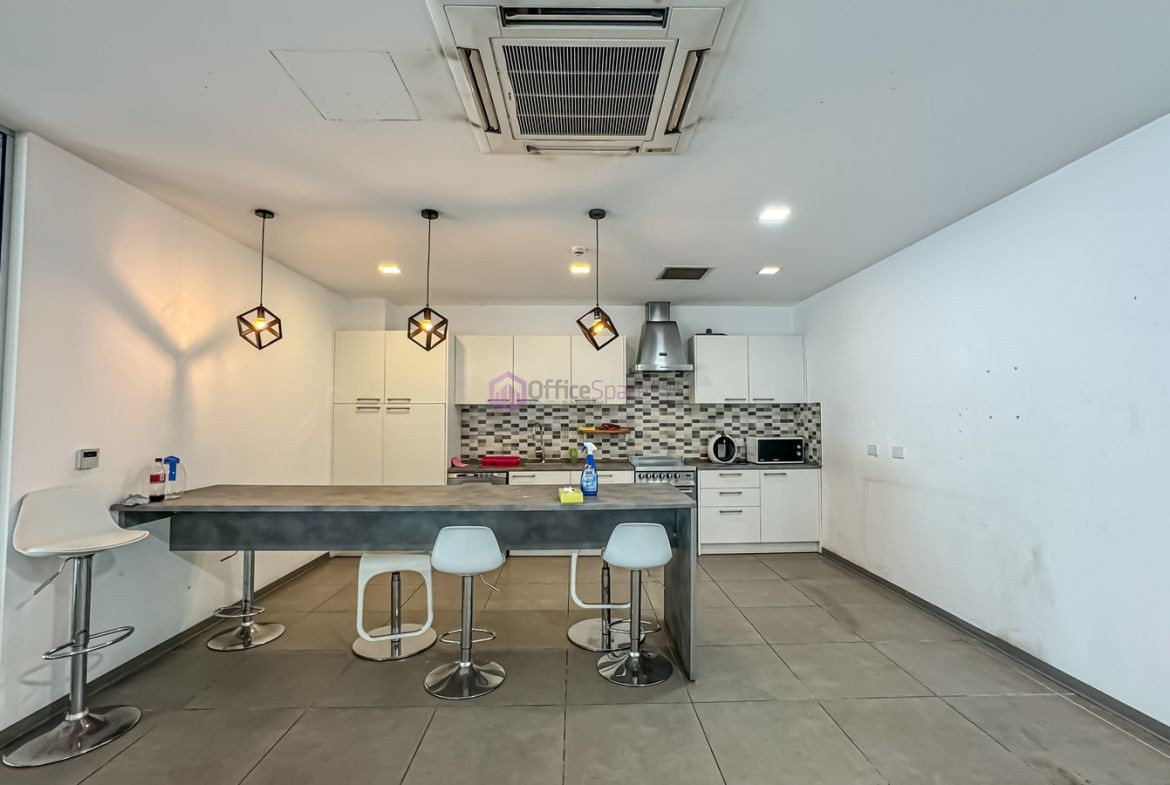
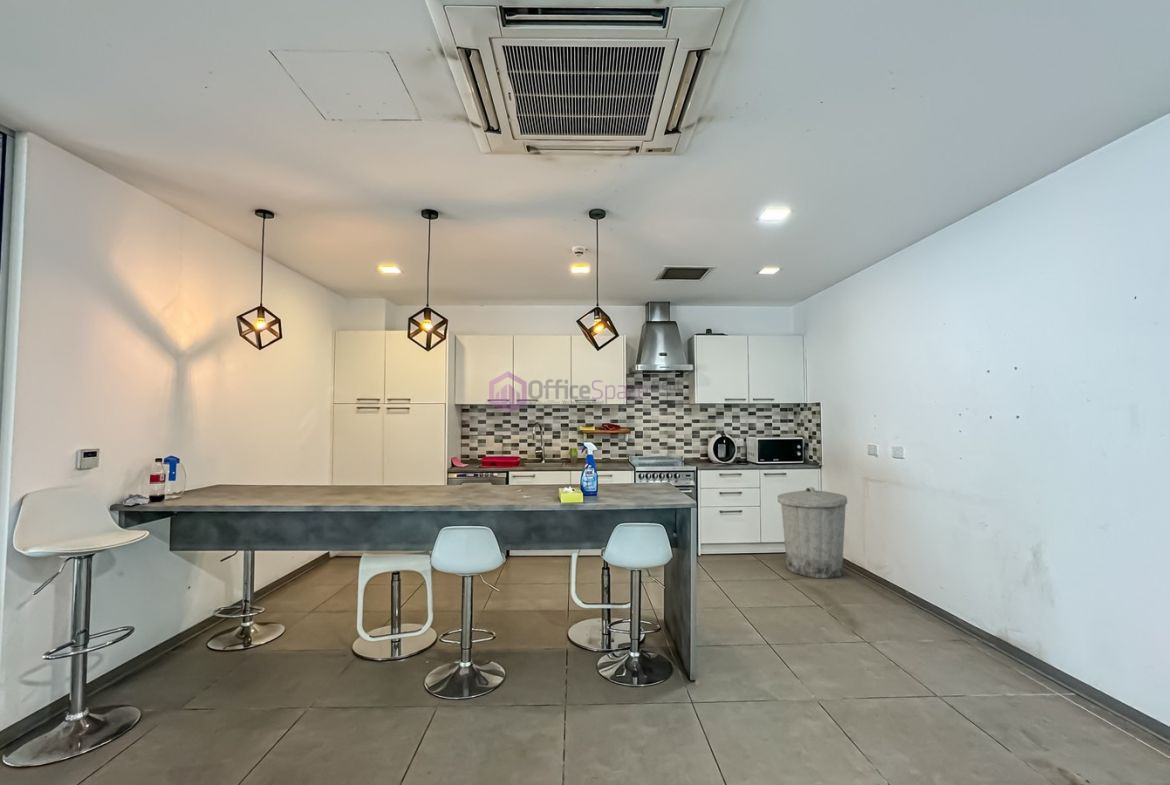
+ trash can [777,486,848,579]
